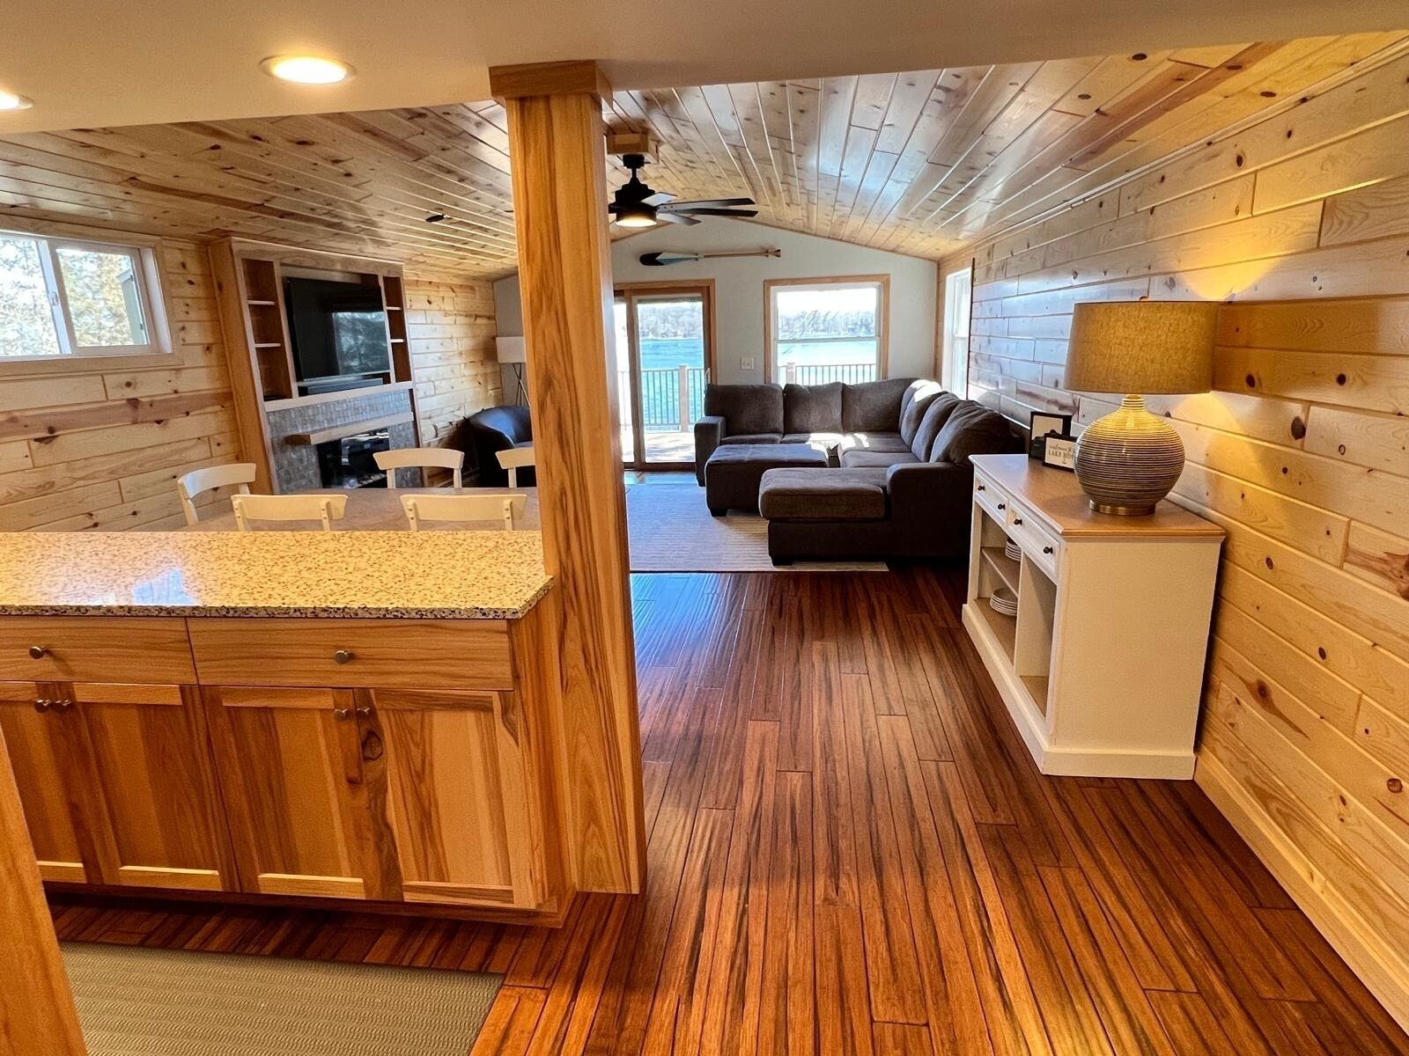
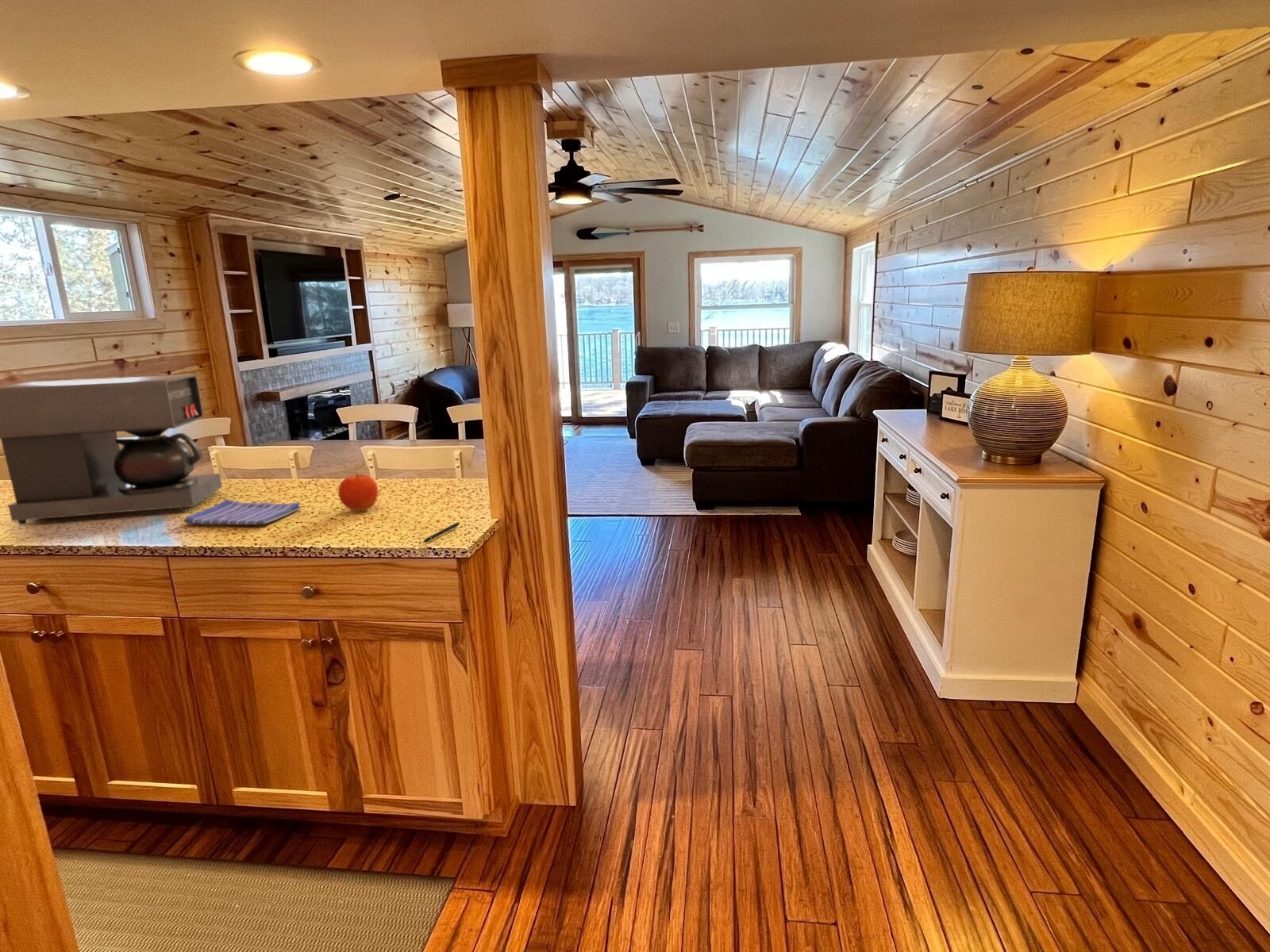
+ fruit [337,474,379,512]
+ coffee maker [0,374,223,526]
+ dish towel [183,499,302,526]
+ pen [422,521,460,543]
